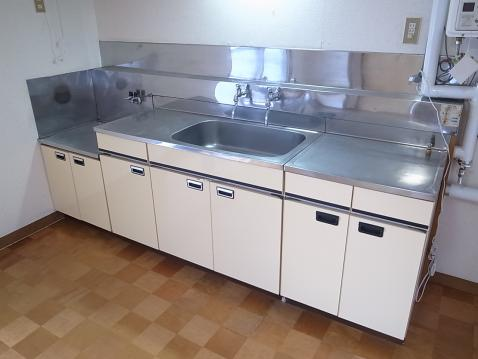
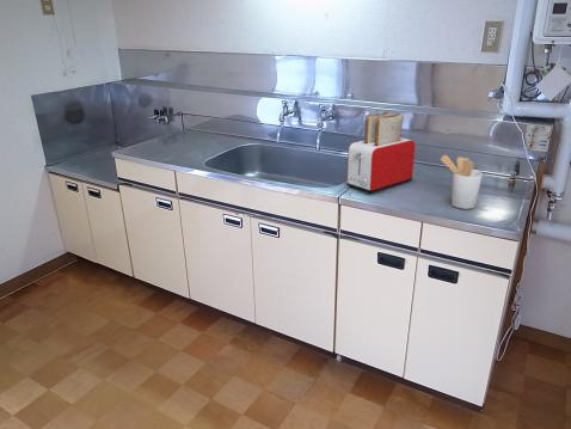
+ toaster [345,111,417,195]
+ utensil holder [440,154,484,210]
